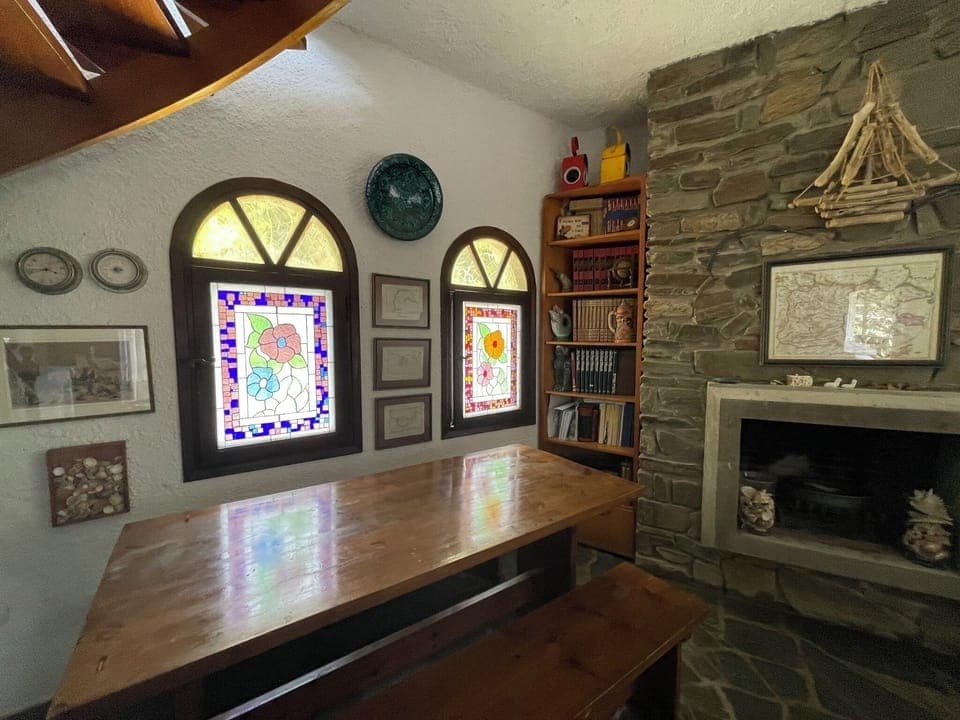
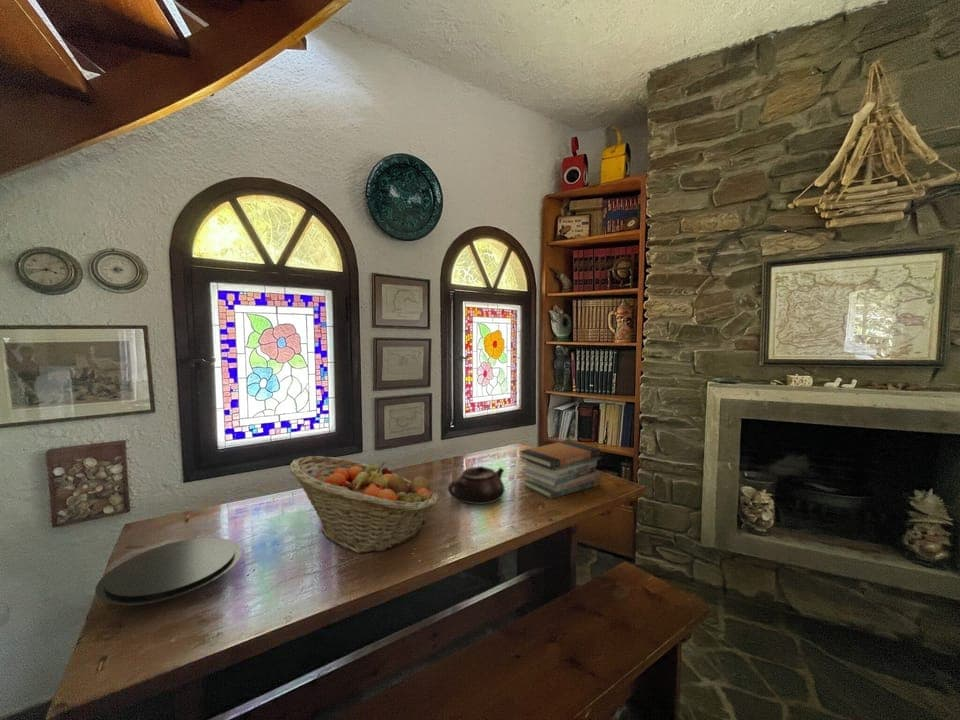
+ fruit basket [289,455,440,554]
+ plate [94,537,243,606]
+ teapot [447,465,506,505]
+ book stack [519,440,602,500]
